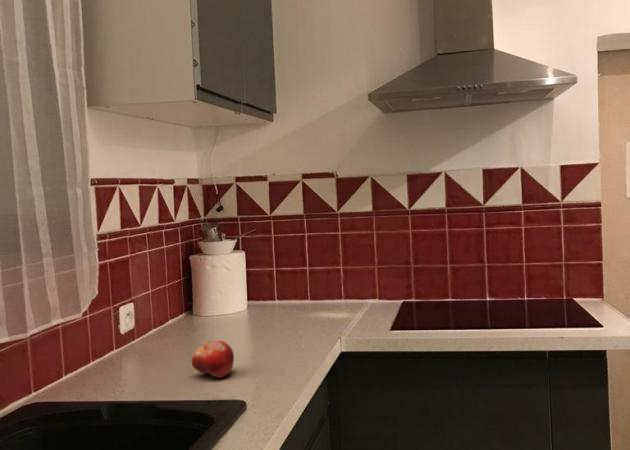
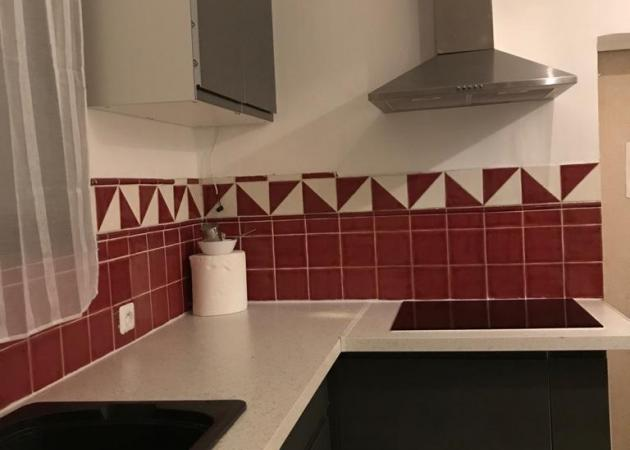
- fruit [191,340,235,379]
